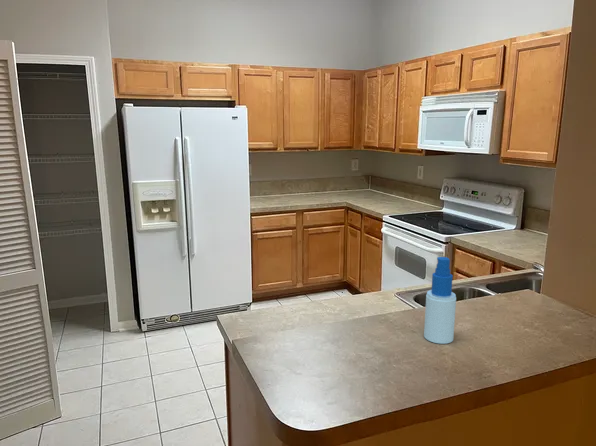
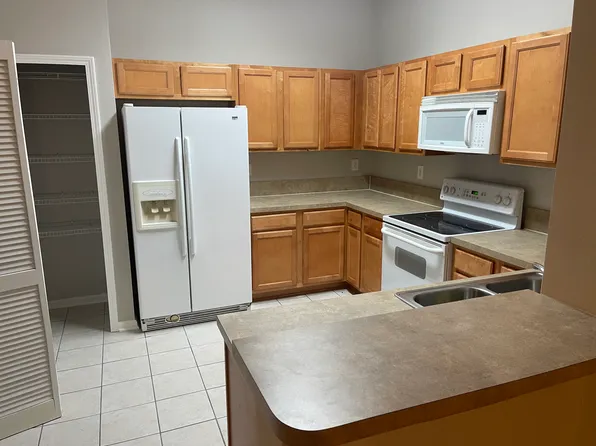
- spray bottle [423,256,457,345]
